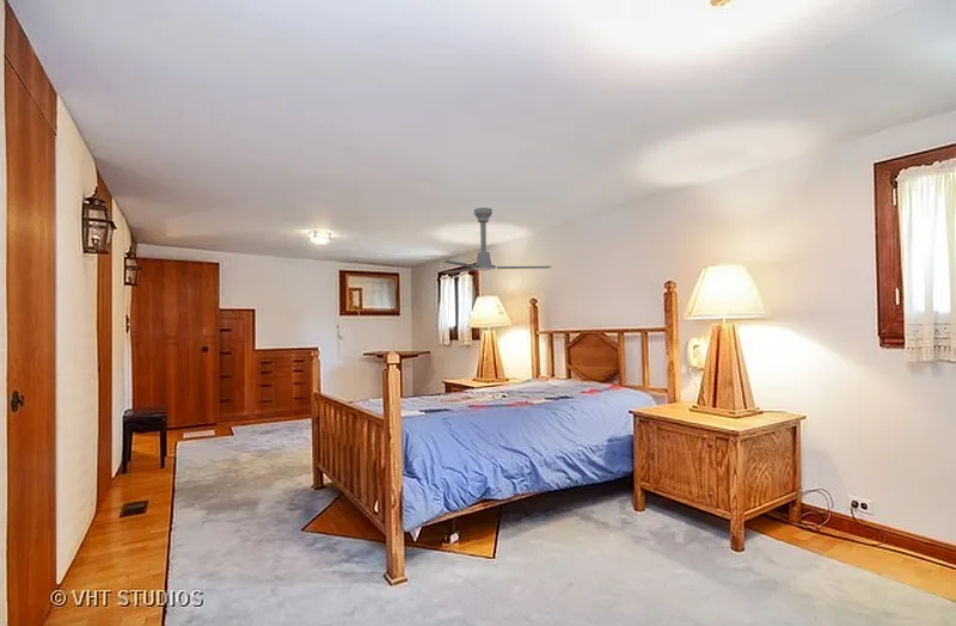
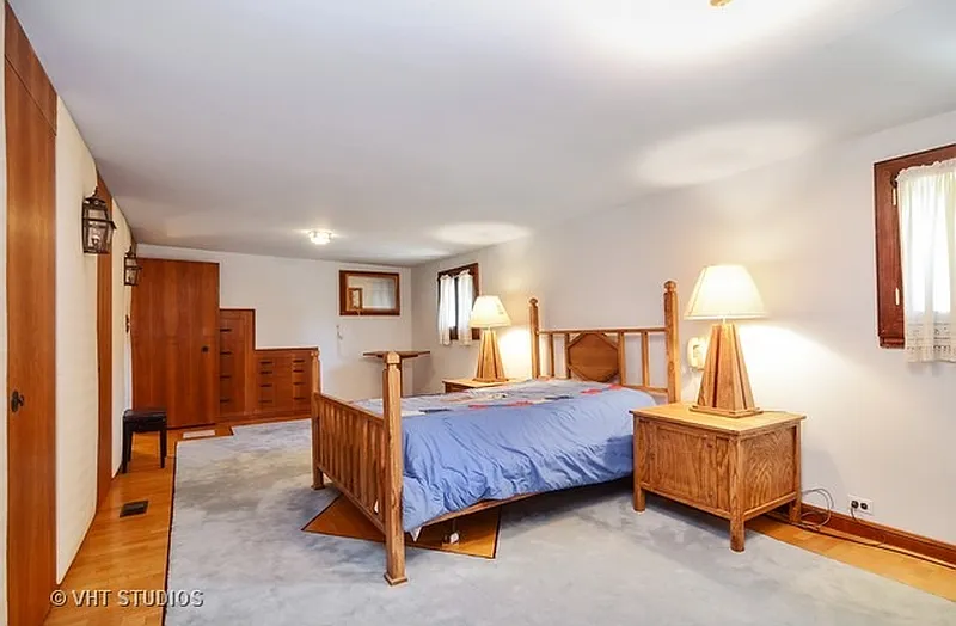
- ceiling fan [442,207,553,275]
